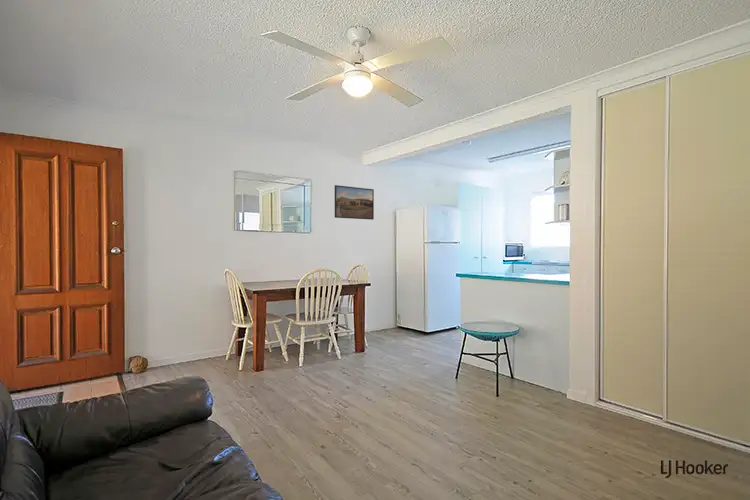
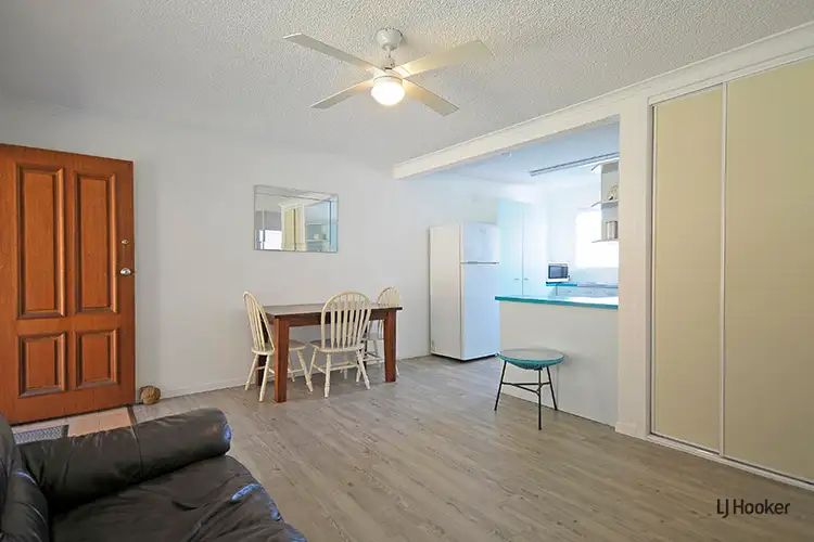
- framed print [334,184,375,221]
